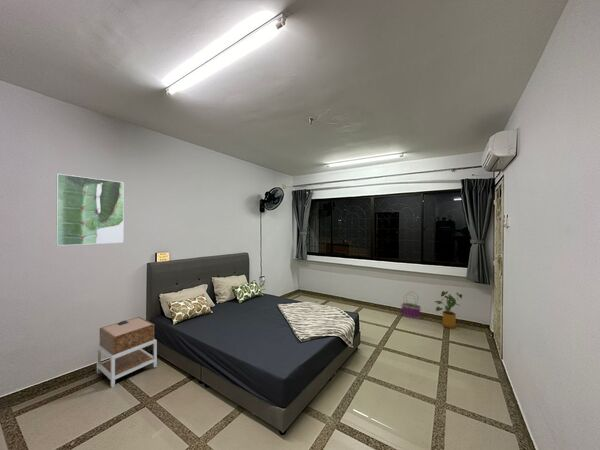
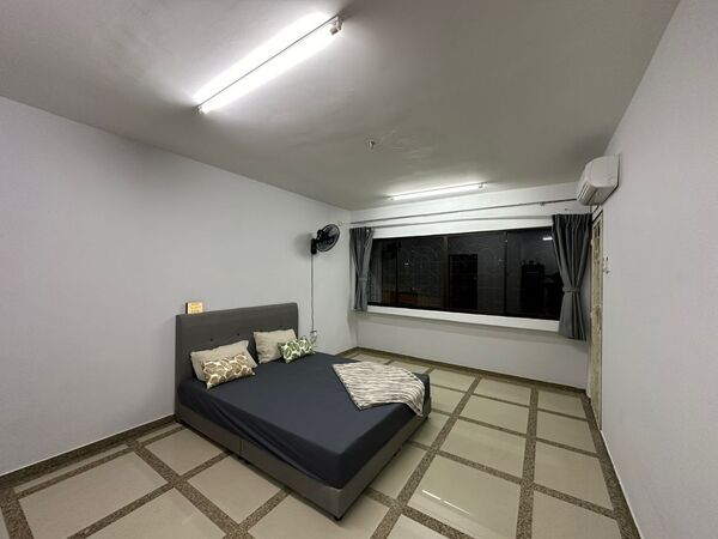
- house plant [434,290,464,329]
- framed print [55,173,125,247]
- nightstand [96,316,158,389]
- basket [400,291,422,320]
